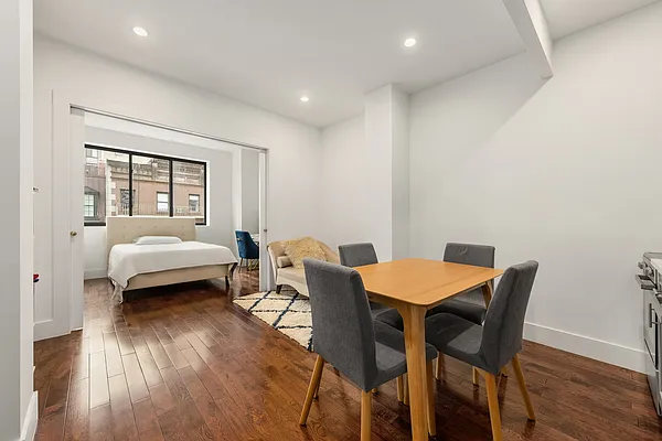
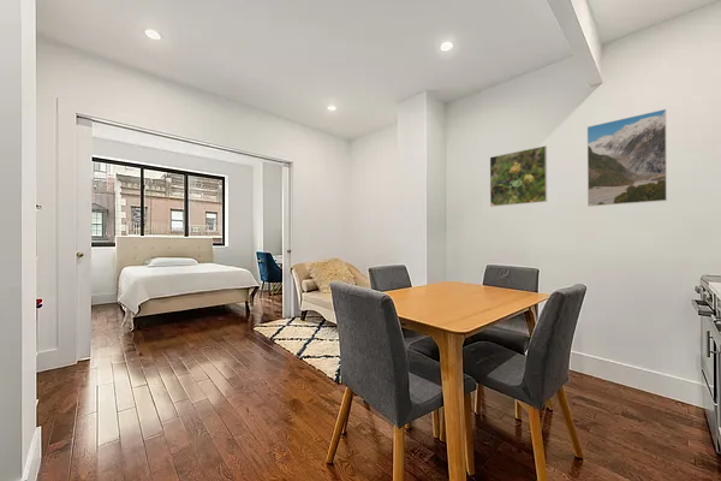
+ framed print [586,108,668,208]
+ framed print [489,144,548,208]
